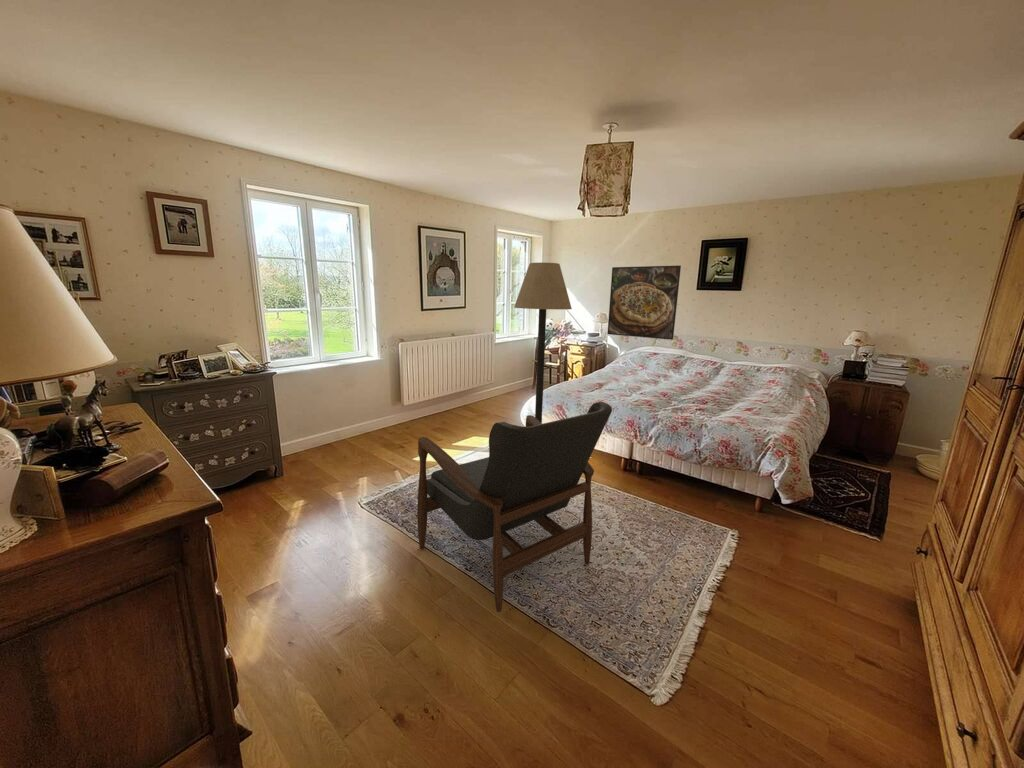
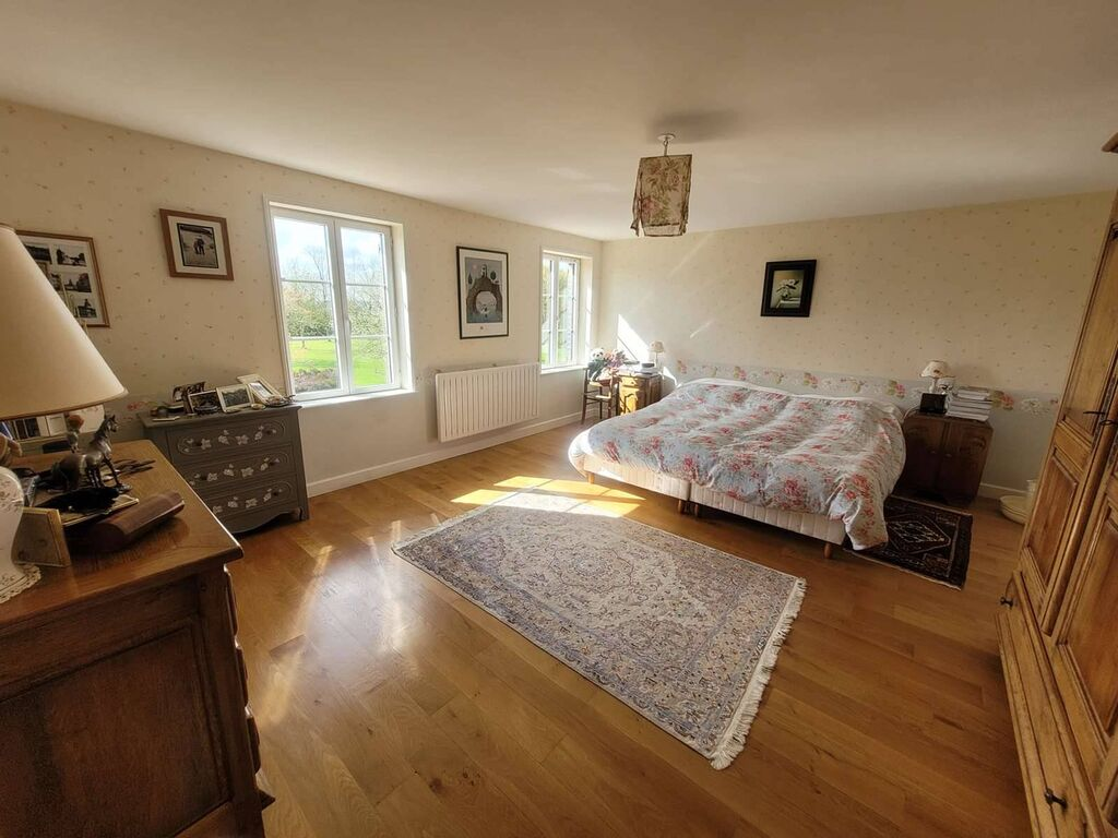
- armchair [416,401,613,613]
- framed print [607,265,682,341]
- floor lamp [513,262,573,424]
